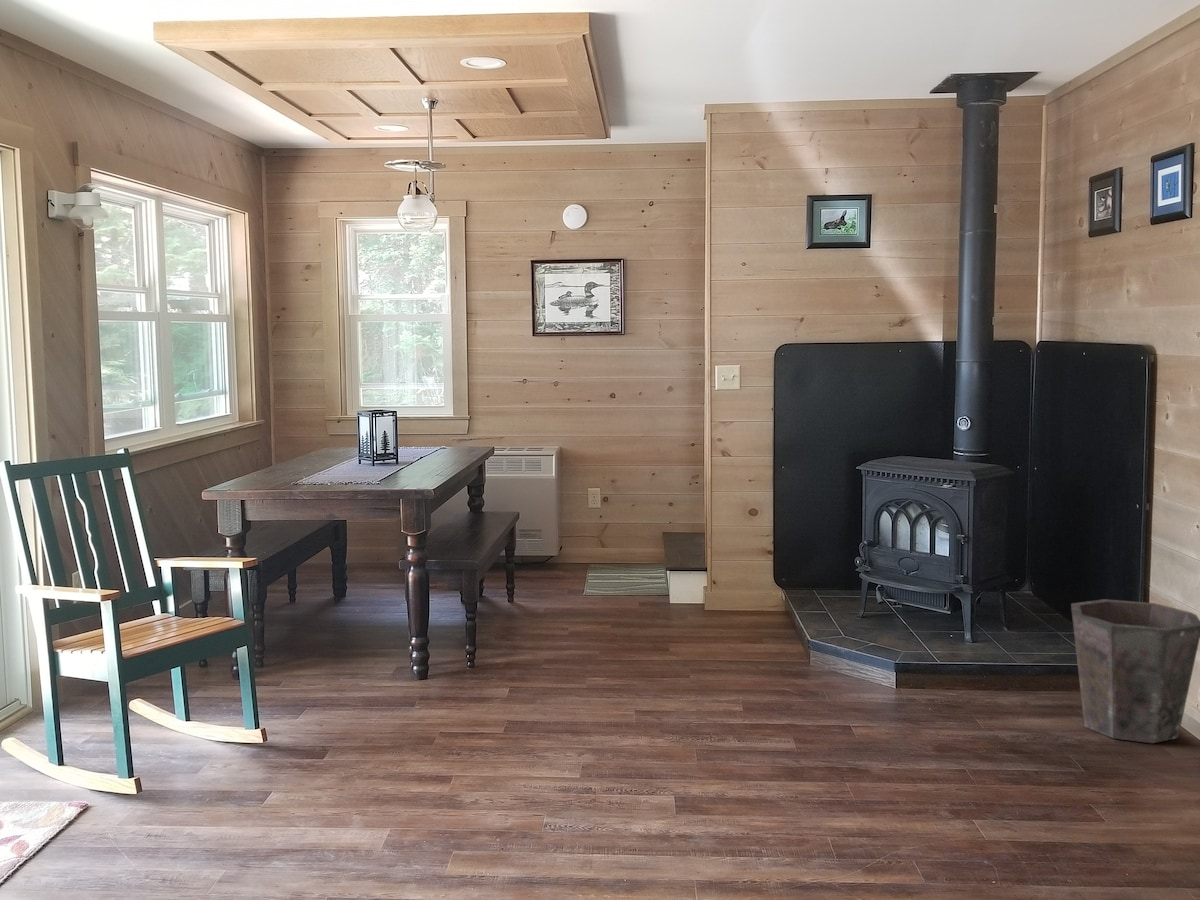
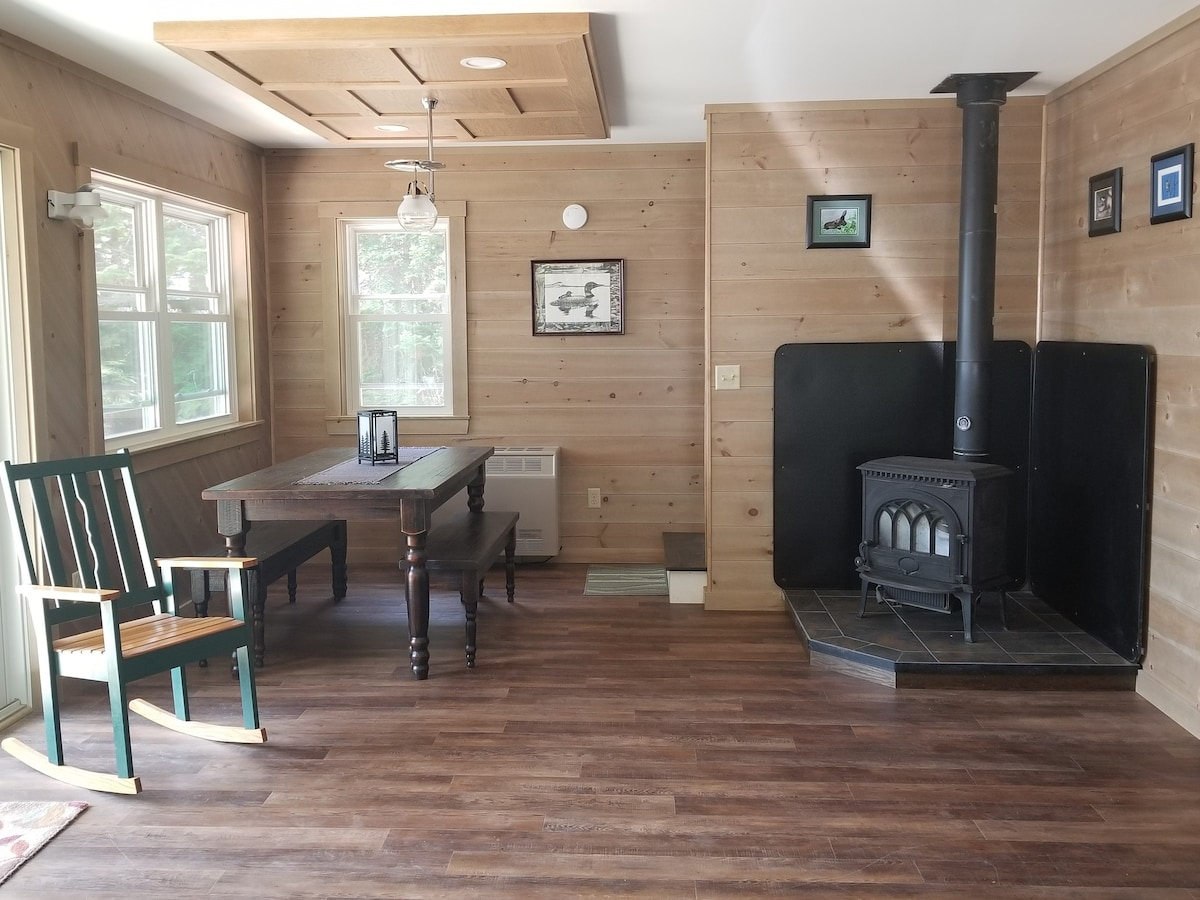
- waste bin [1070,598,1200,744]
